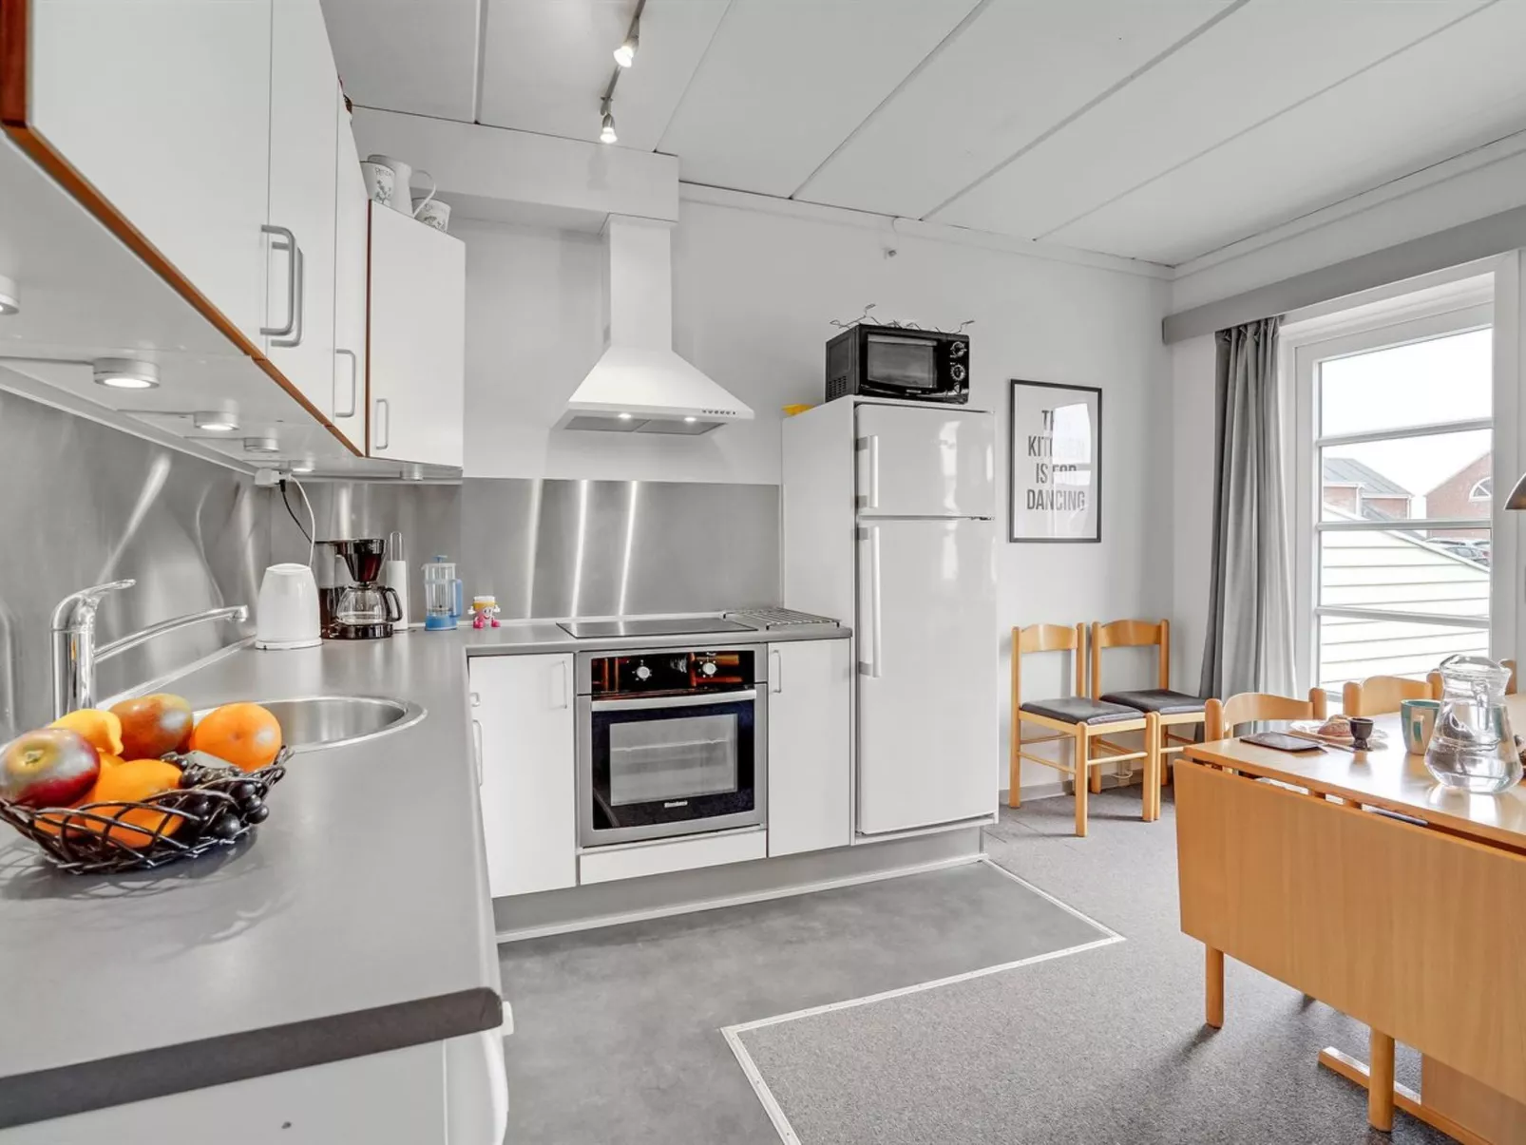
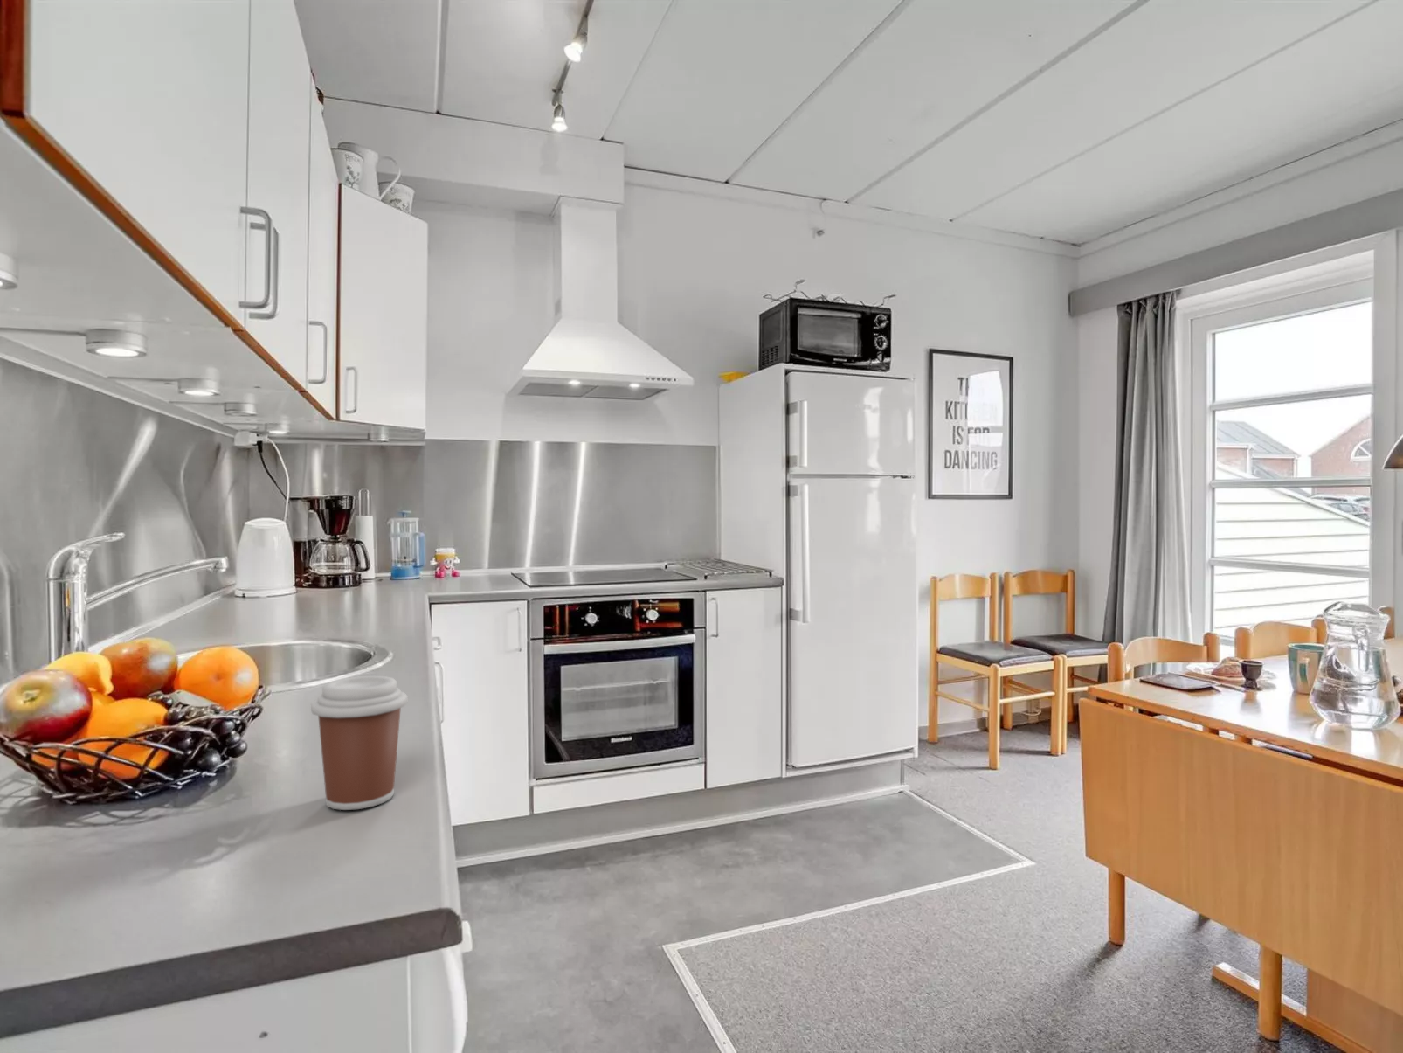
+ coffee cup [311,676,408,811]
